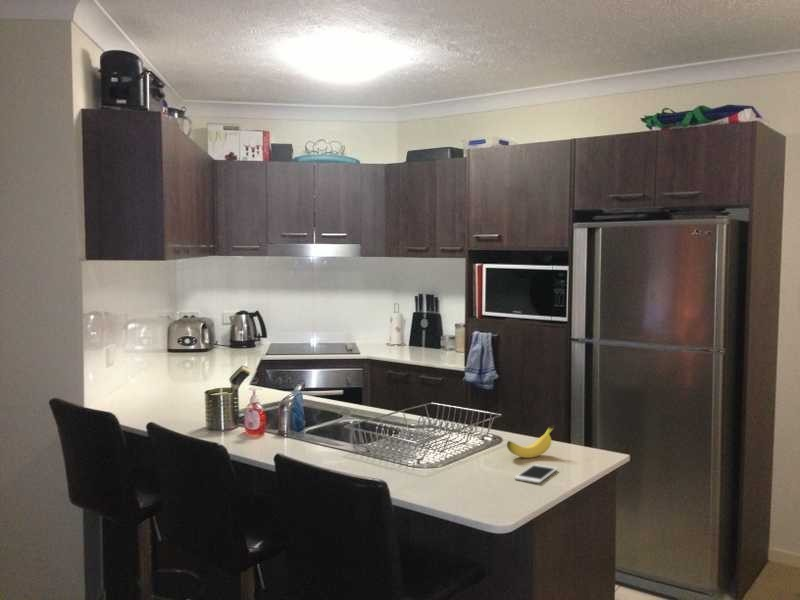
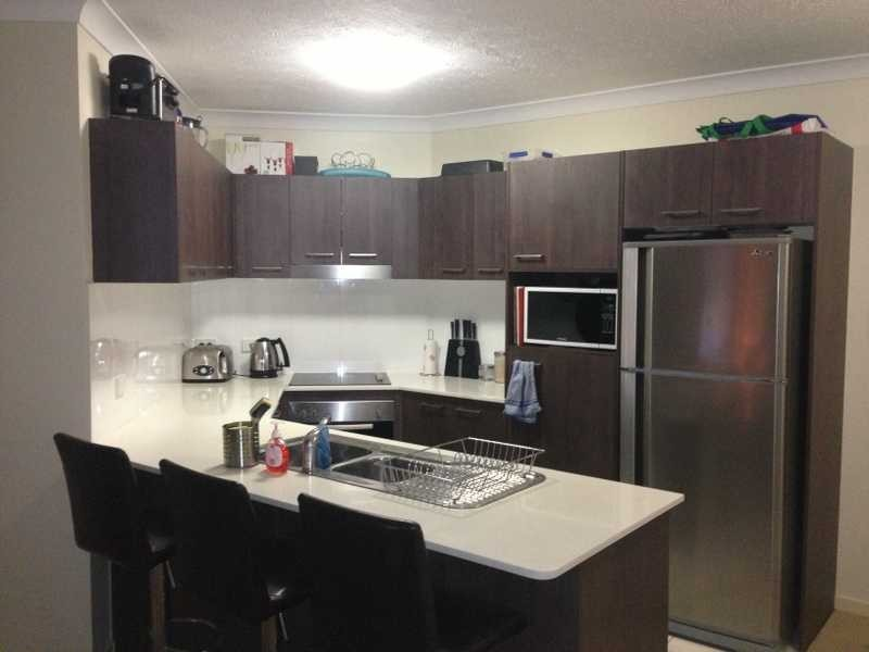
- banana [506,424,556,459]
- cell phone [514,463,559,484]
